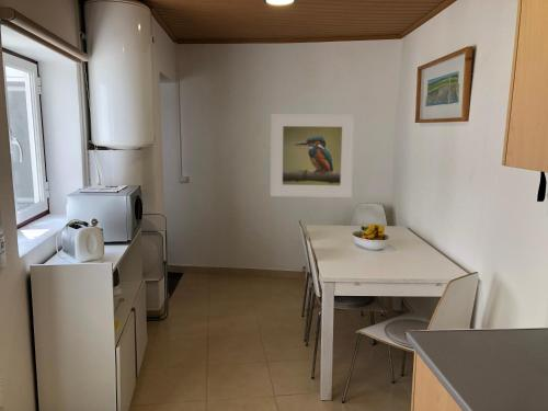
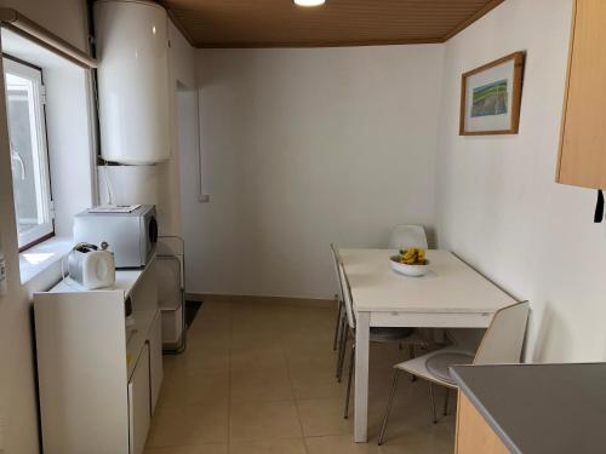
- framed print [270,113,356,198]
